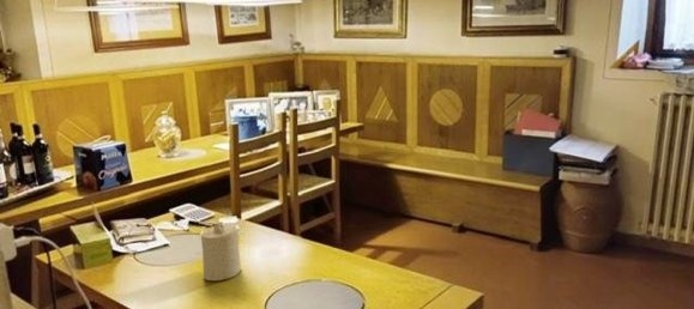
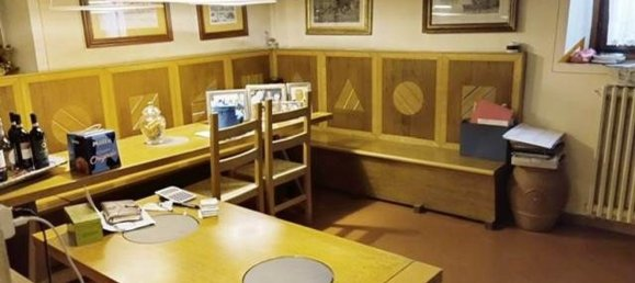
- candle [200,220,242,281]
